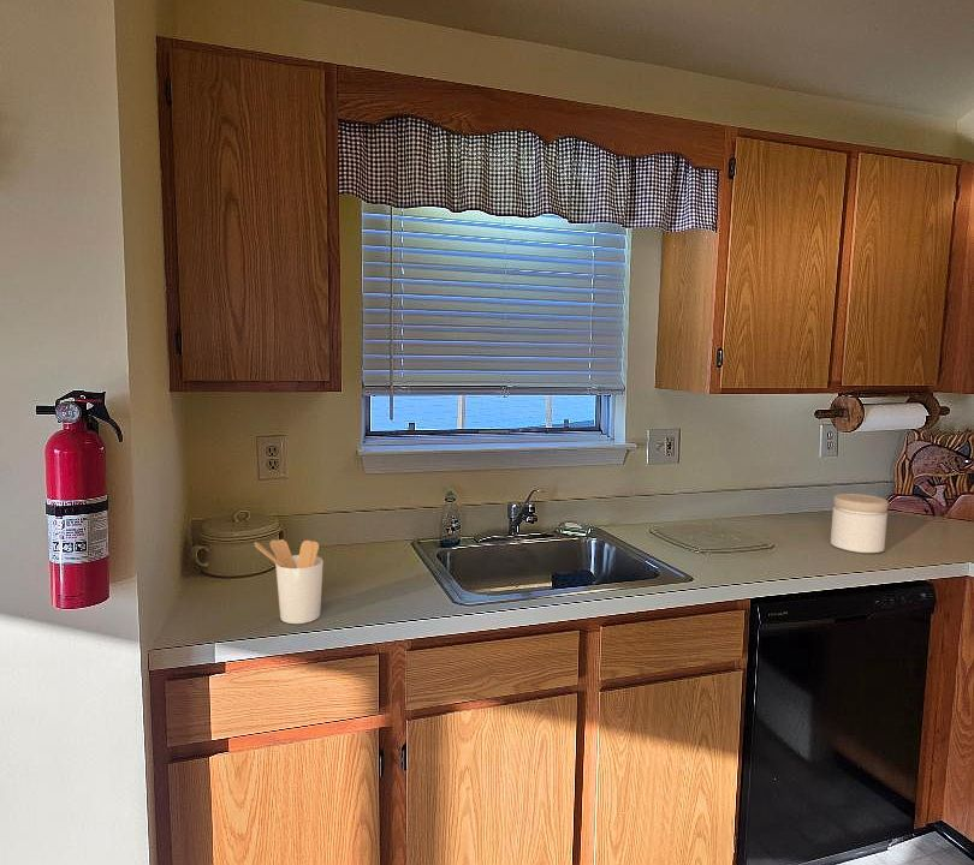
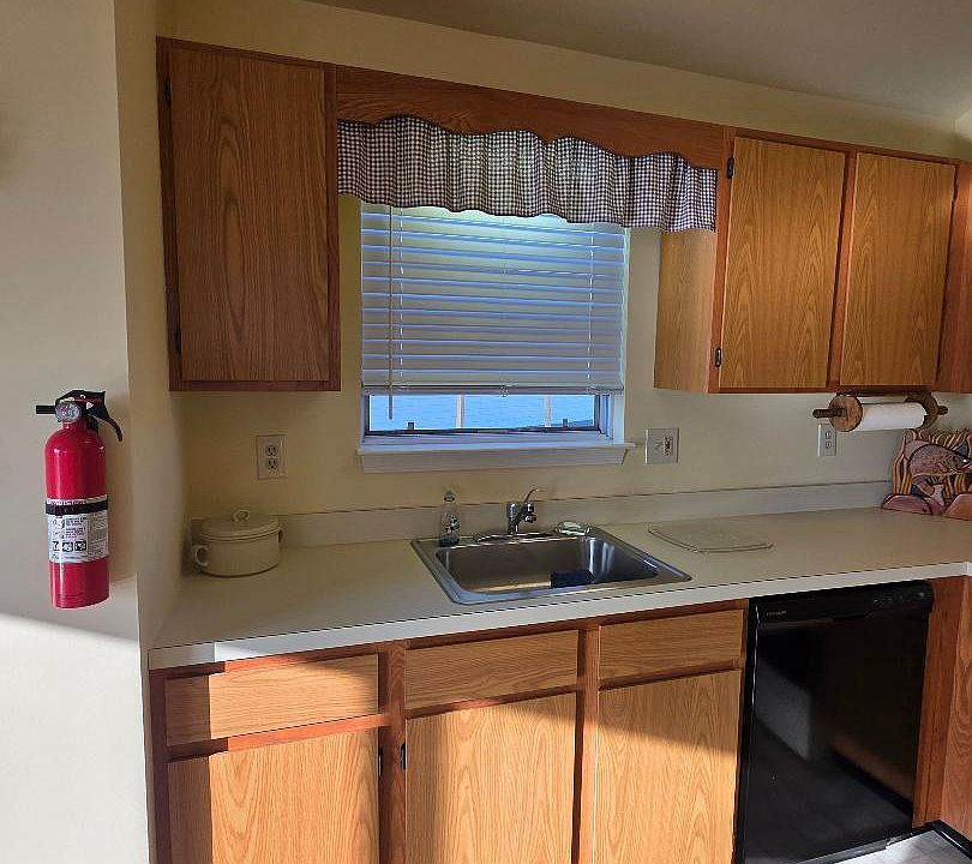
- jar [830,493,890,554]
- utensil holder [254,538,325,625]
